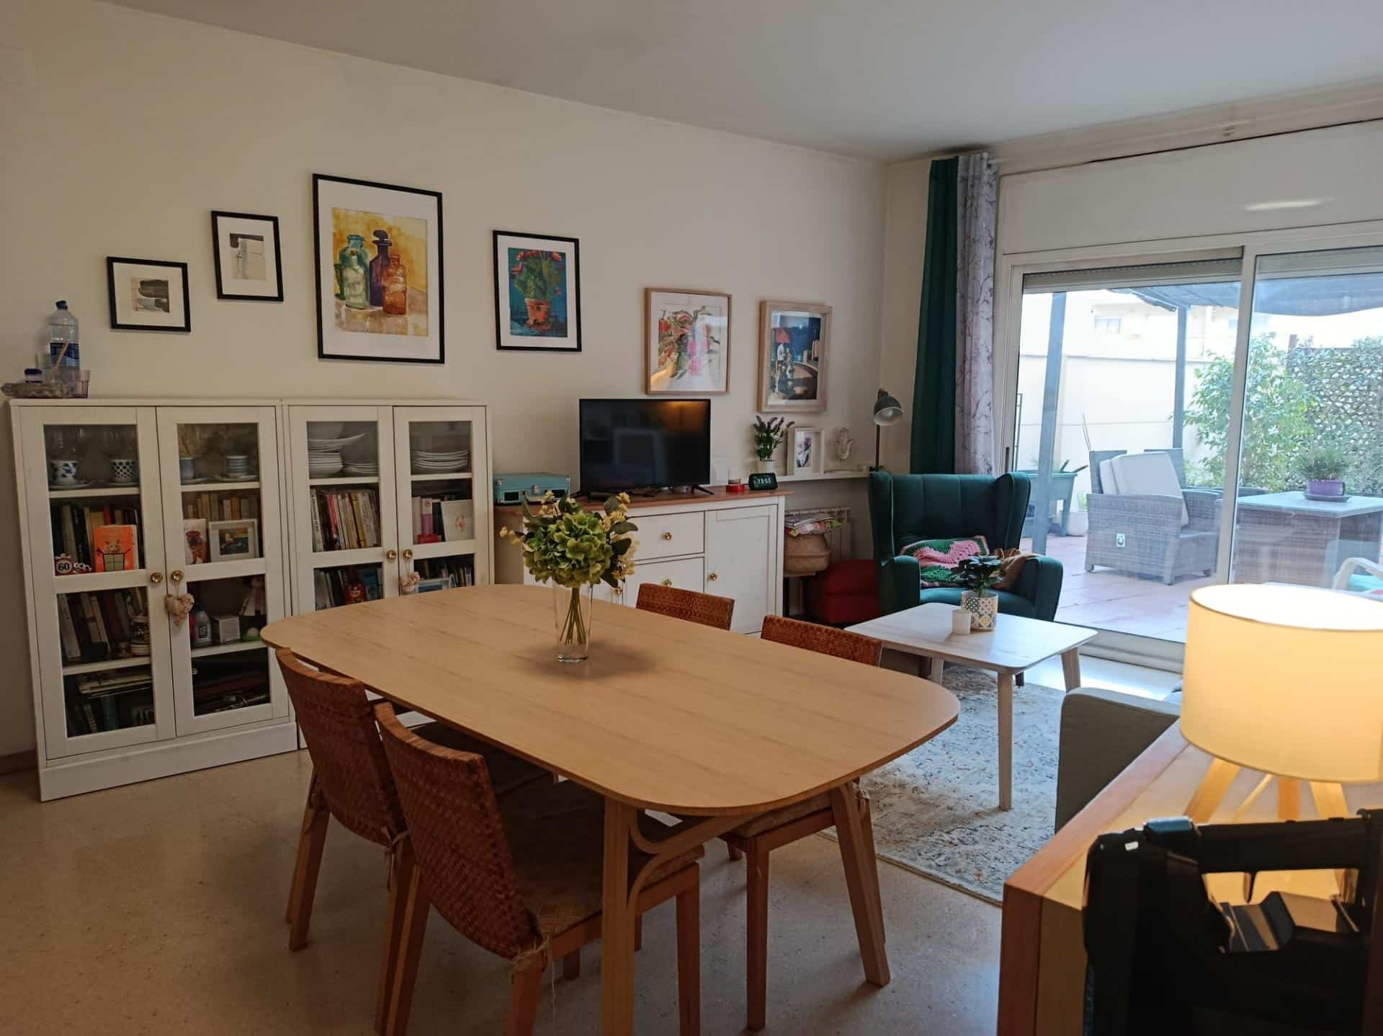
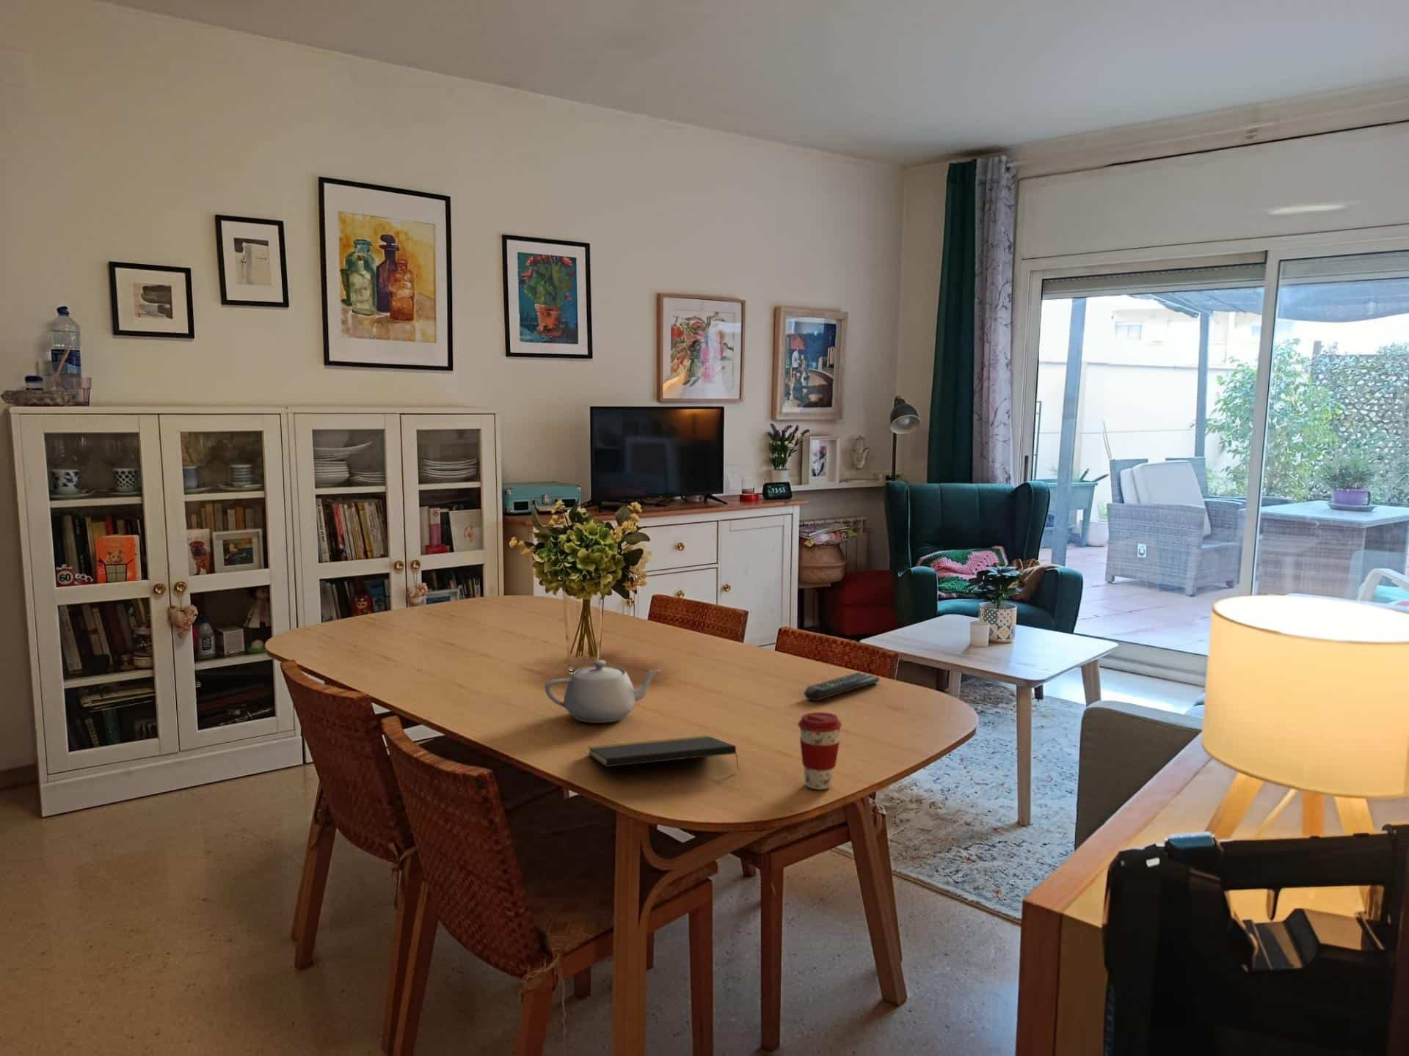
+ notepad [587,734,740,771]
+ teapot [544,659,662,724]
+ coffee cup [797,711,842,791]
+ remote control [803,672,880,702]
